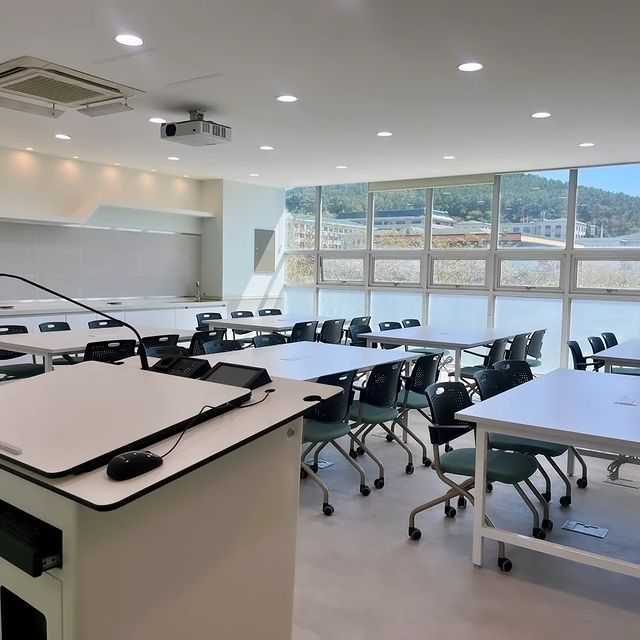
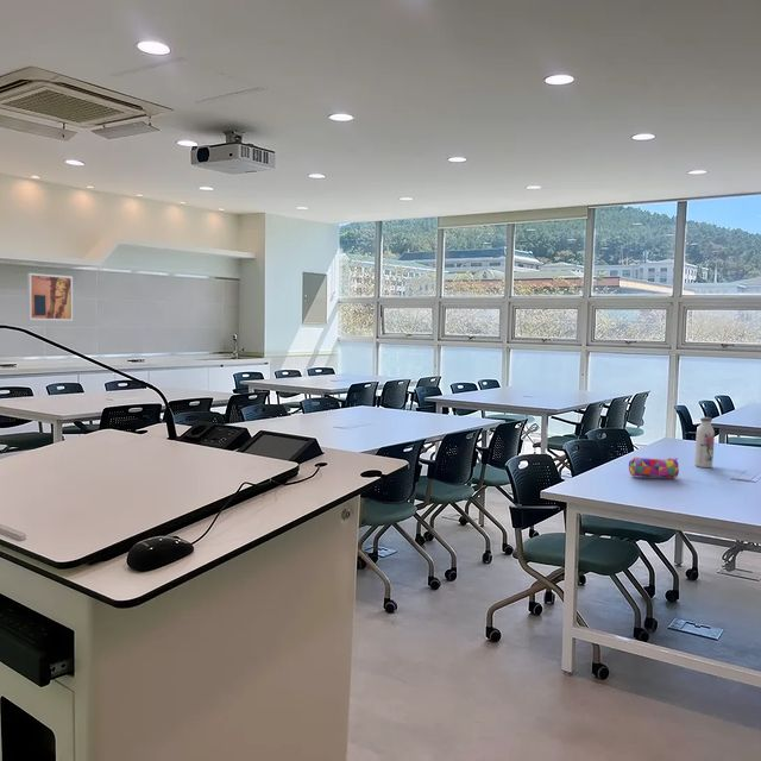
+ pencil case [628,457,680,479]
+ water bottle [693,416,716,468]
+ wall art [26,272,74,322]
